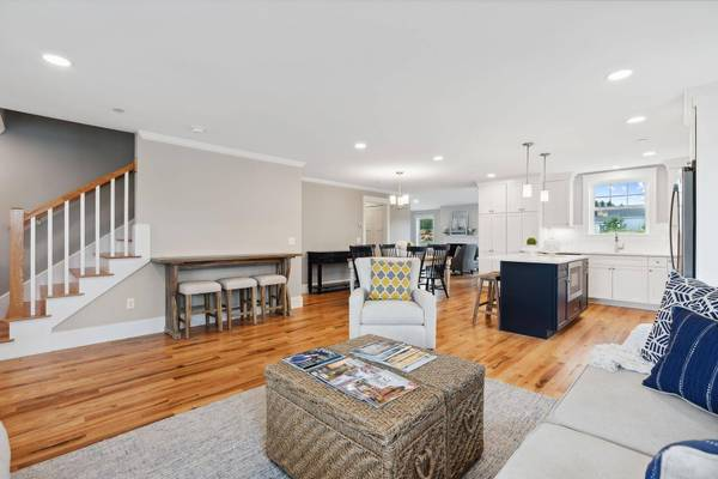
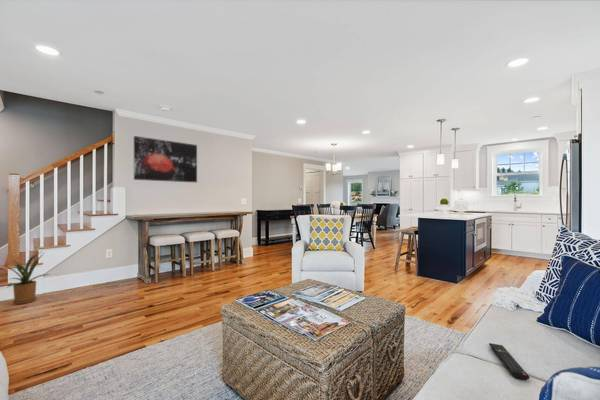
+ house plant [0,251,50,305]
+ remote control [488,342,530,381]
+ wall art [133,135,198,183]
